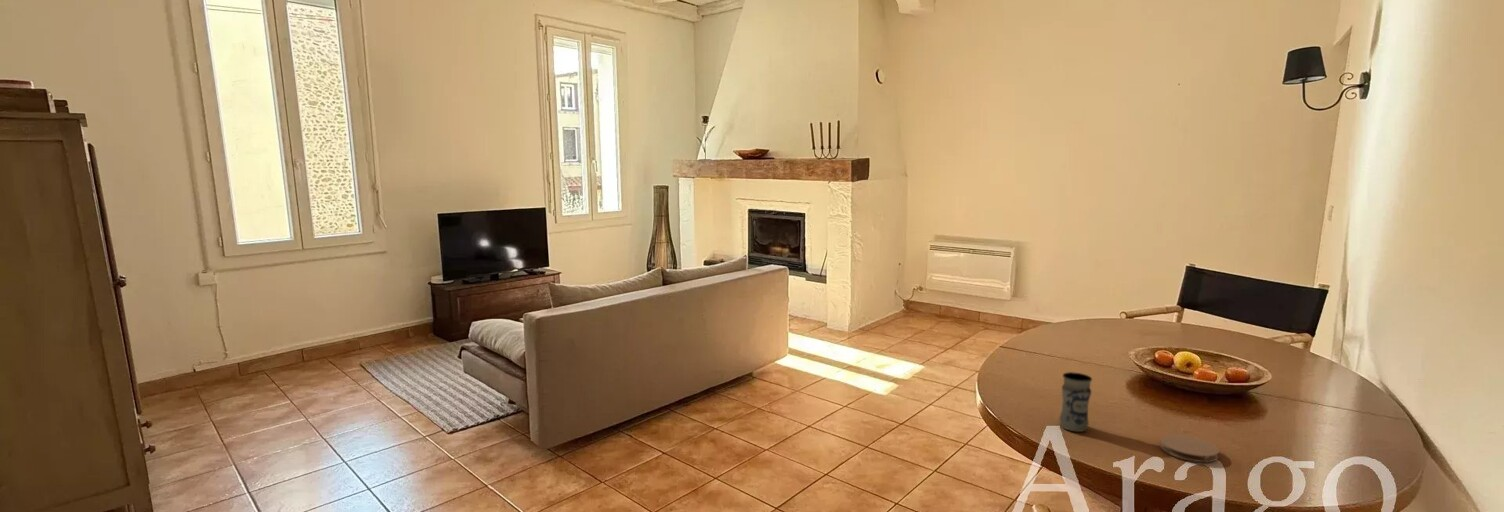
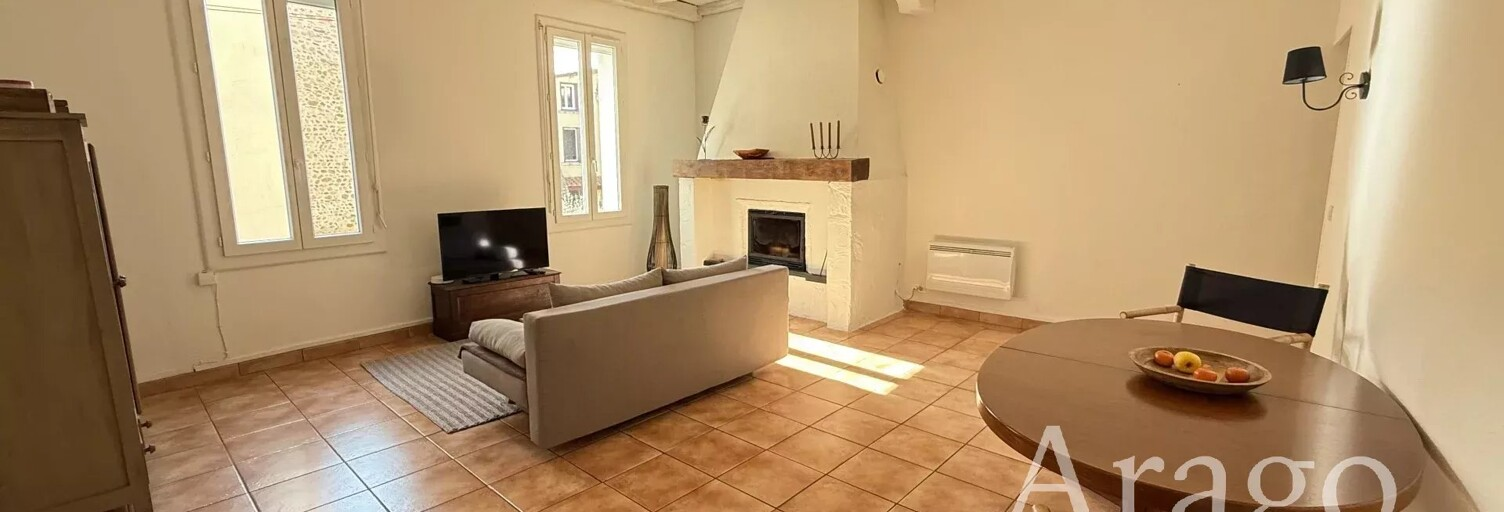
- coaster [1159,434,1220,463]
- jar [1058,371,1093,433]
